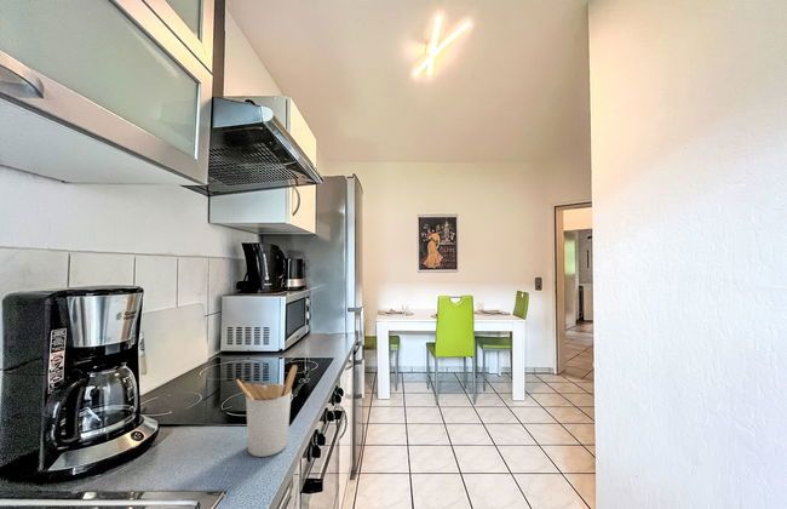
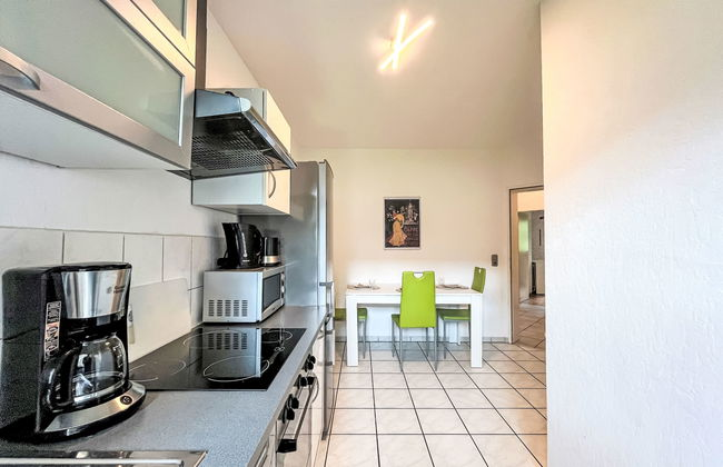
- utensil holder [235,364,298,458]
